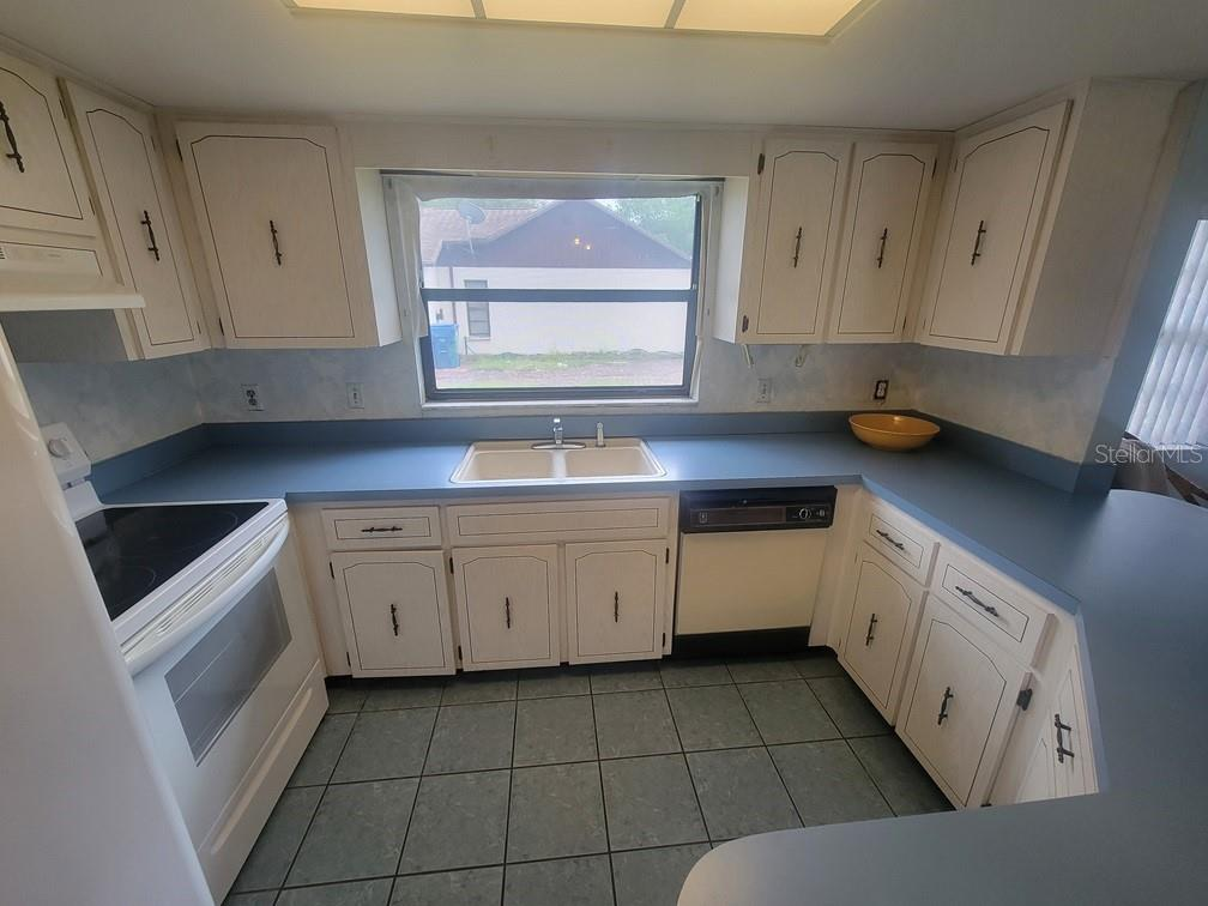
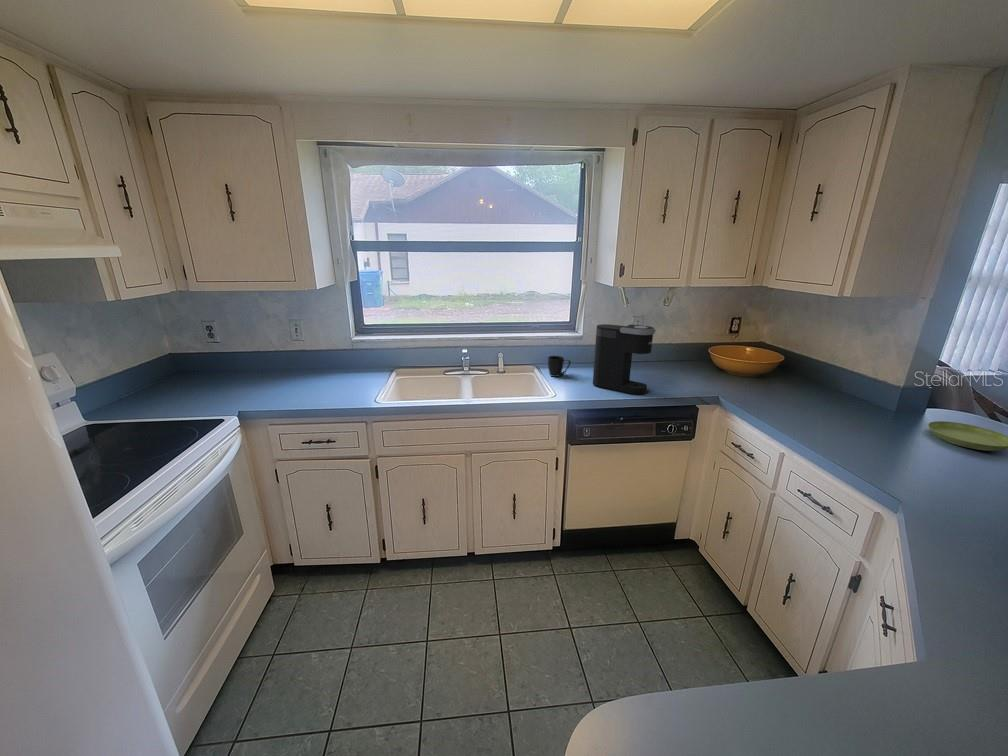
+ mug [547,355,572,378]
+ coffee maker [592,323,657,395]
+ saucer [927,420,1008,452]
